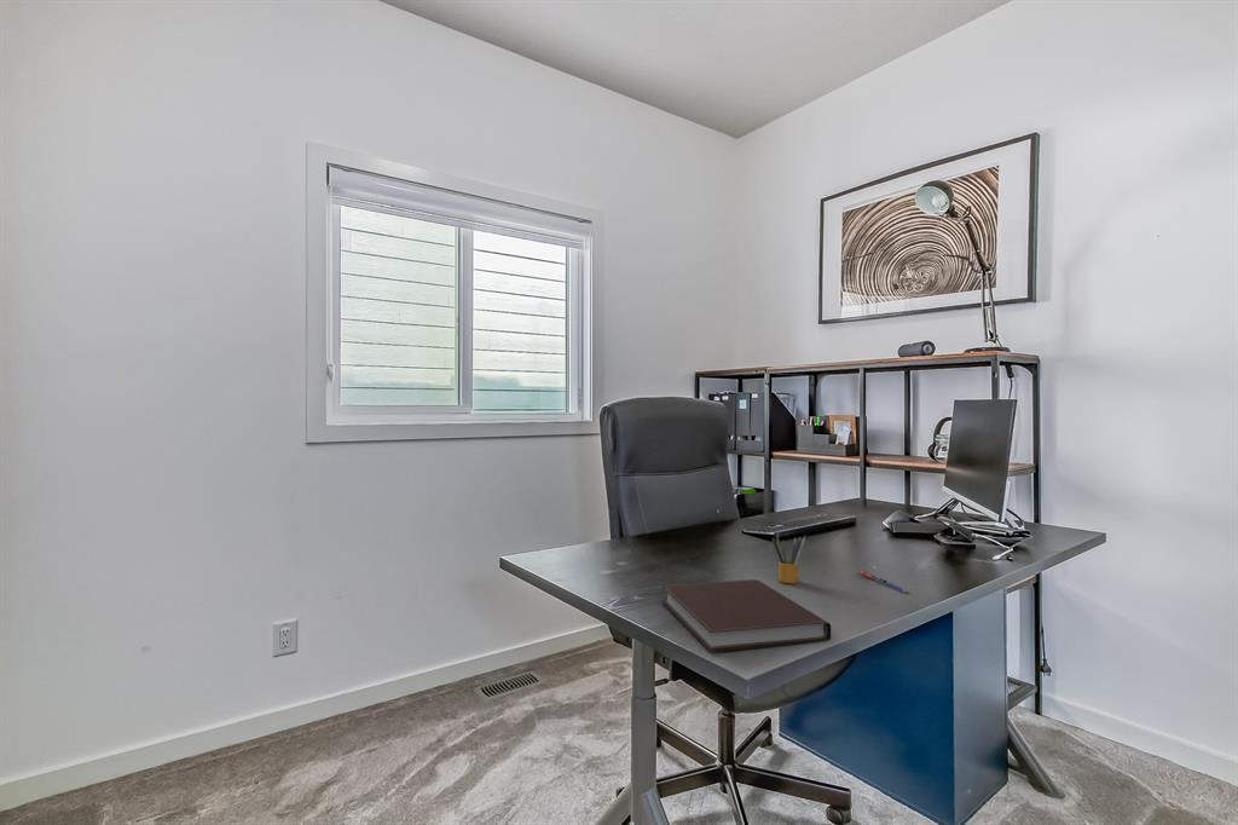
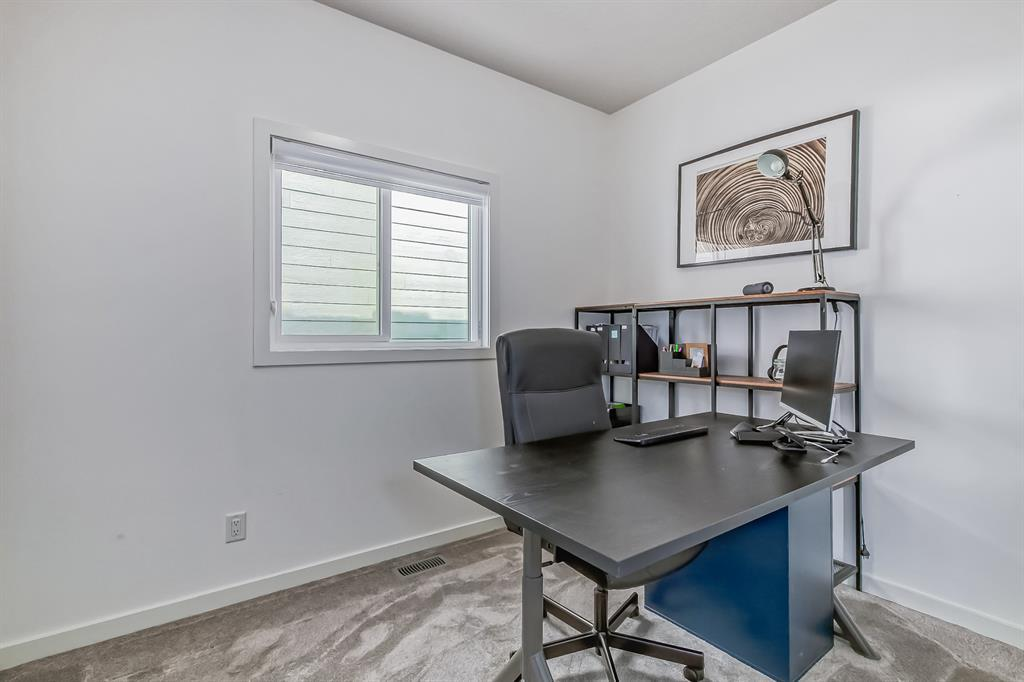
- pencil box [771,535,806,584]
- notebook [660,578,832,653]
- pen [857,569,910,594]
